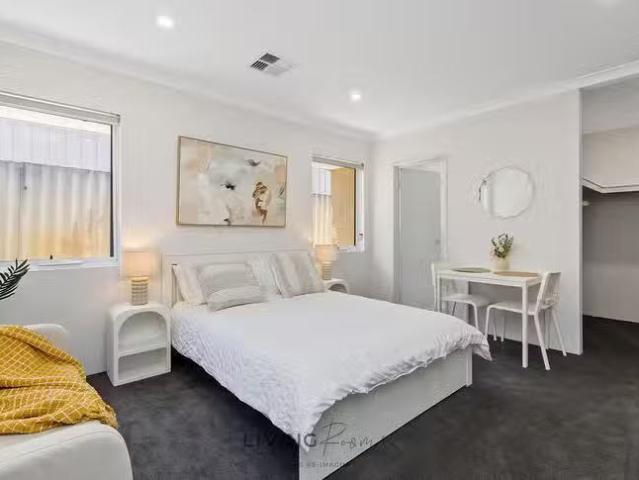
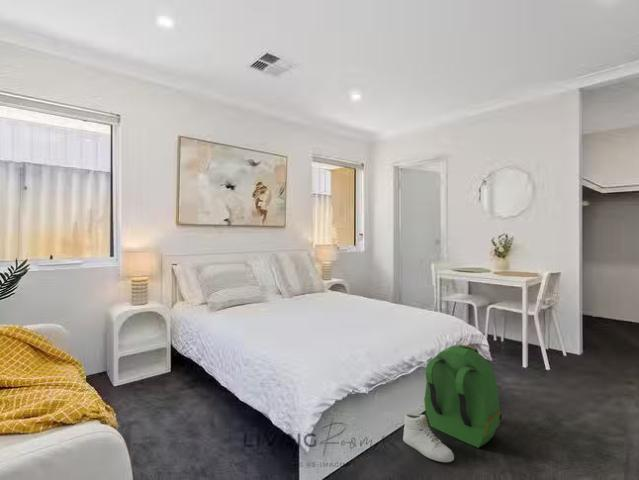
+ sneaker [402,413,455,463]
+ backpack [423,344,503,449]
